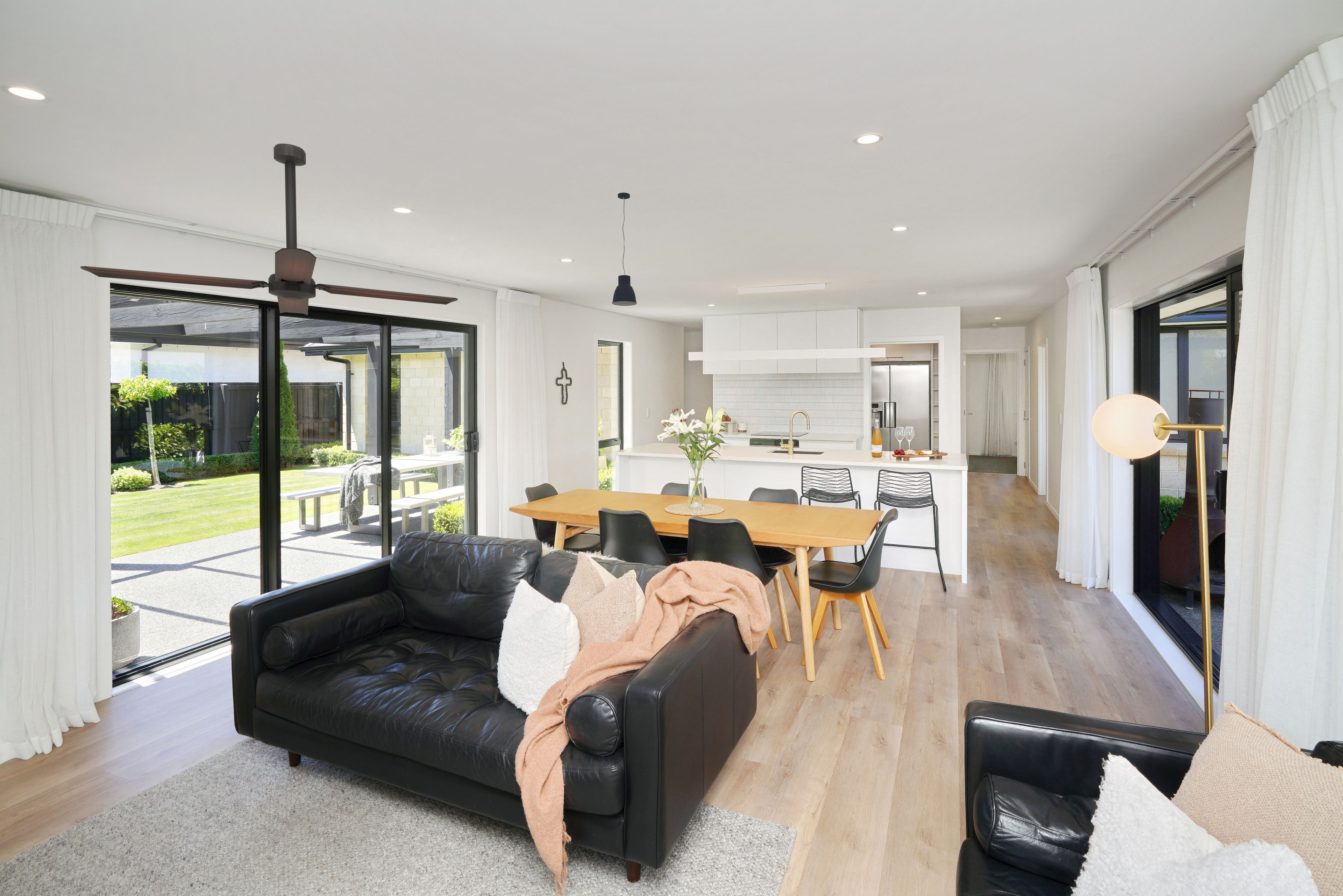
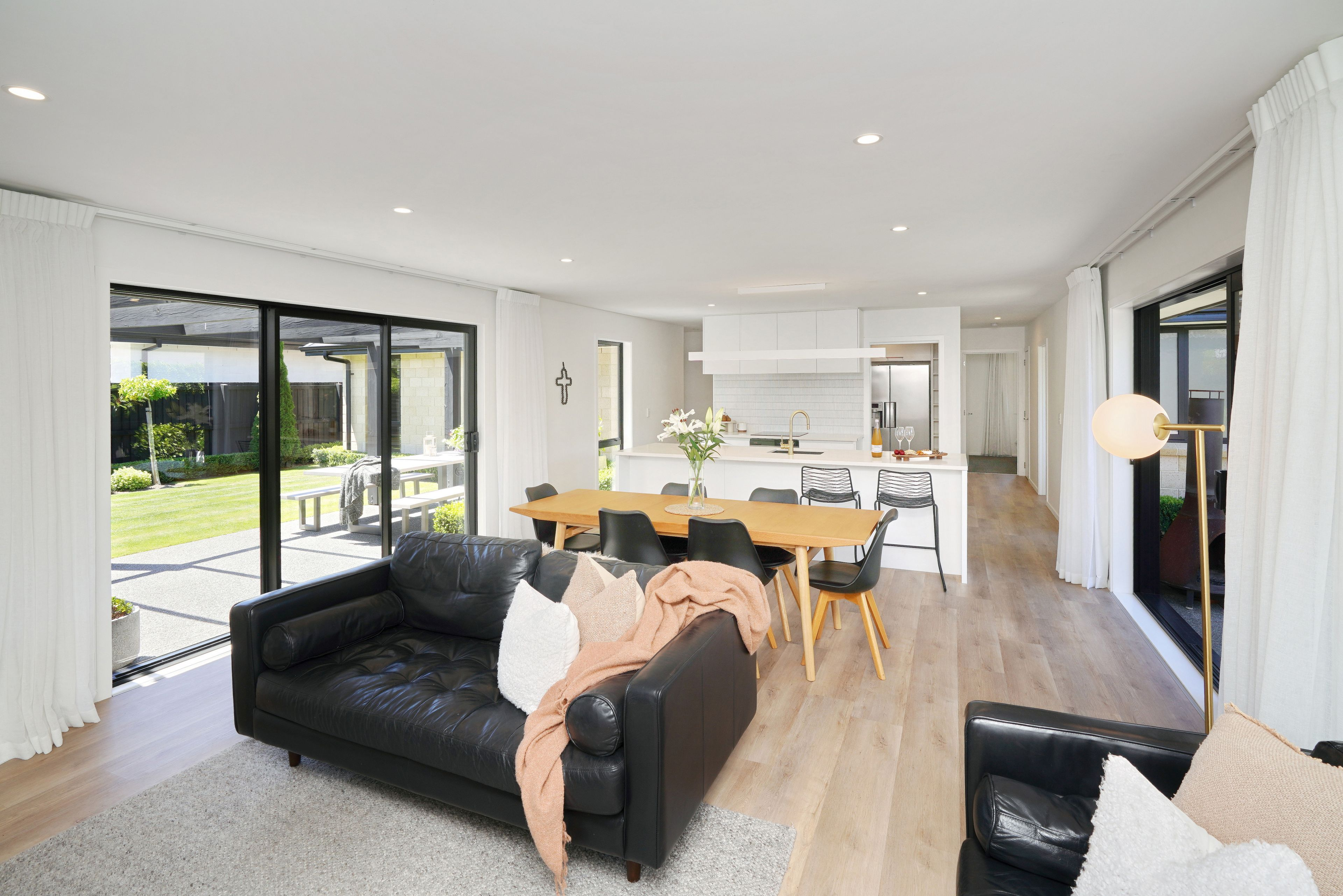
- pendant light [612,192,637,306]
- ceiling fan [80,143,458,316]
